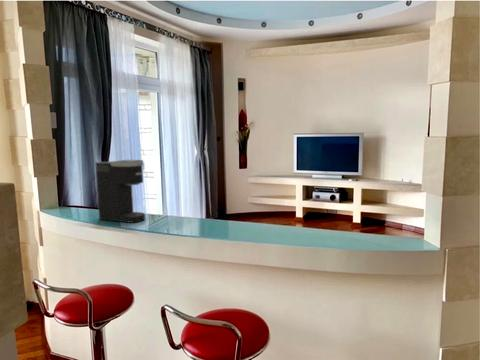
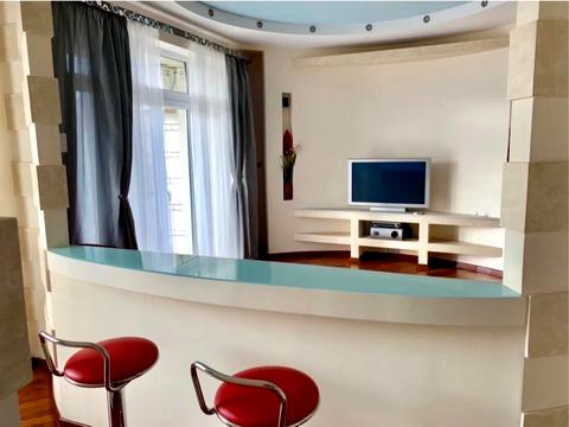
- coffee maker [95,159,146,224]
